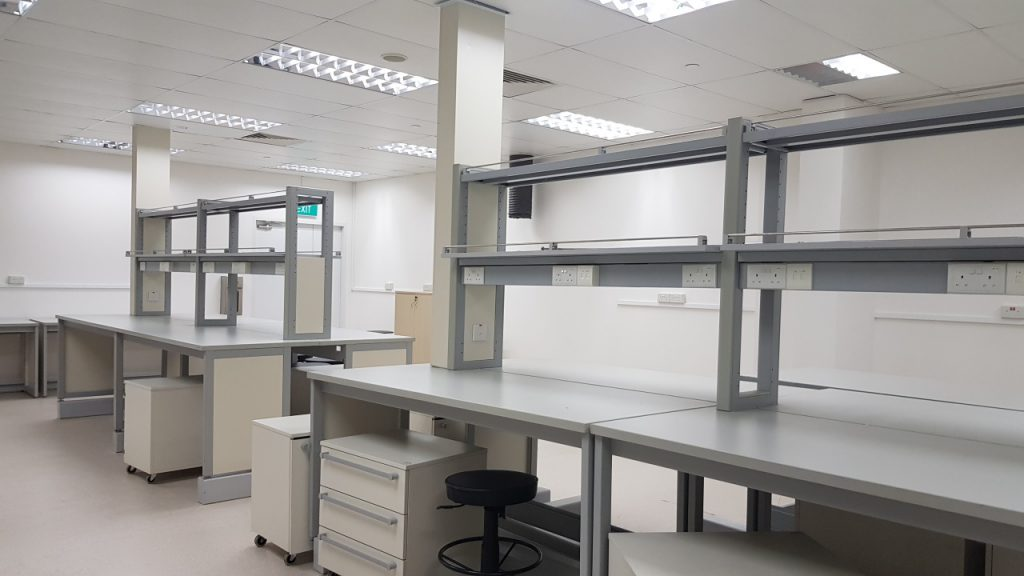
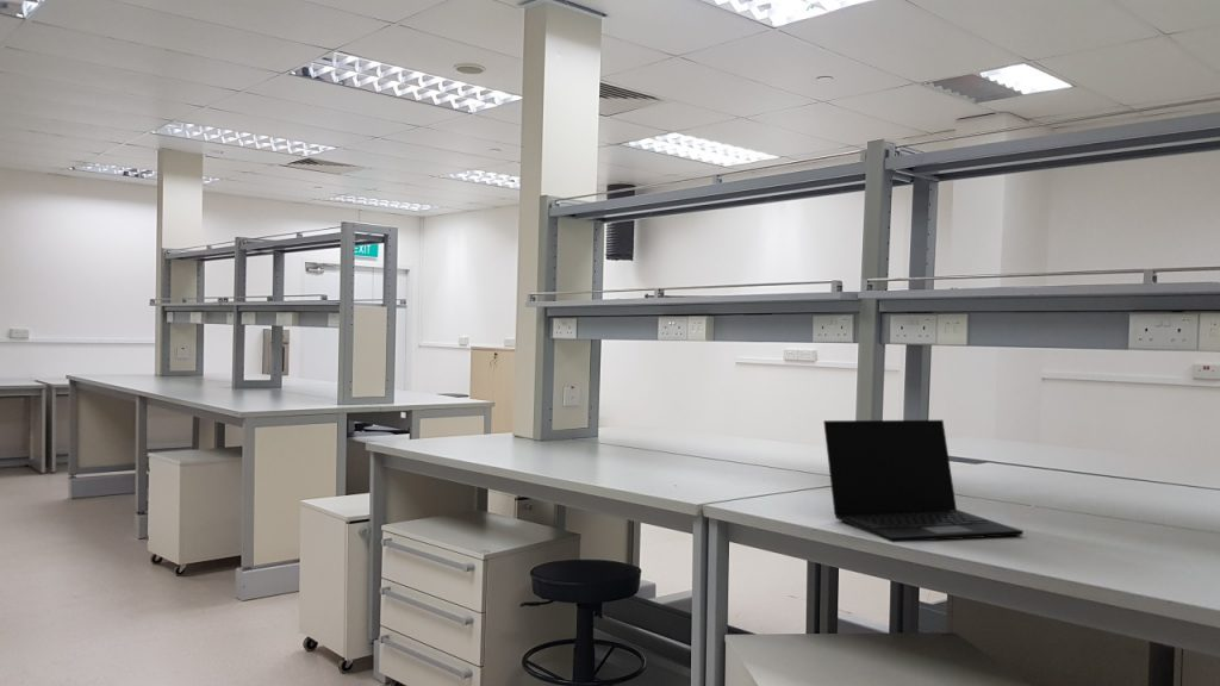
+ laptop [822,419,1025,543]
